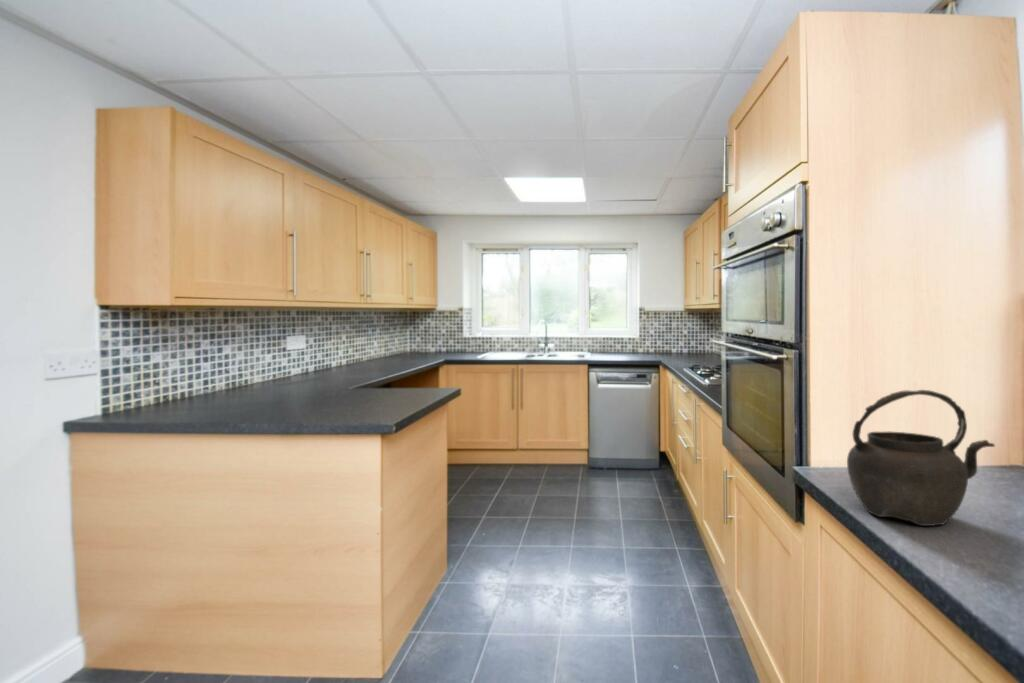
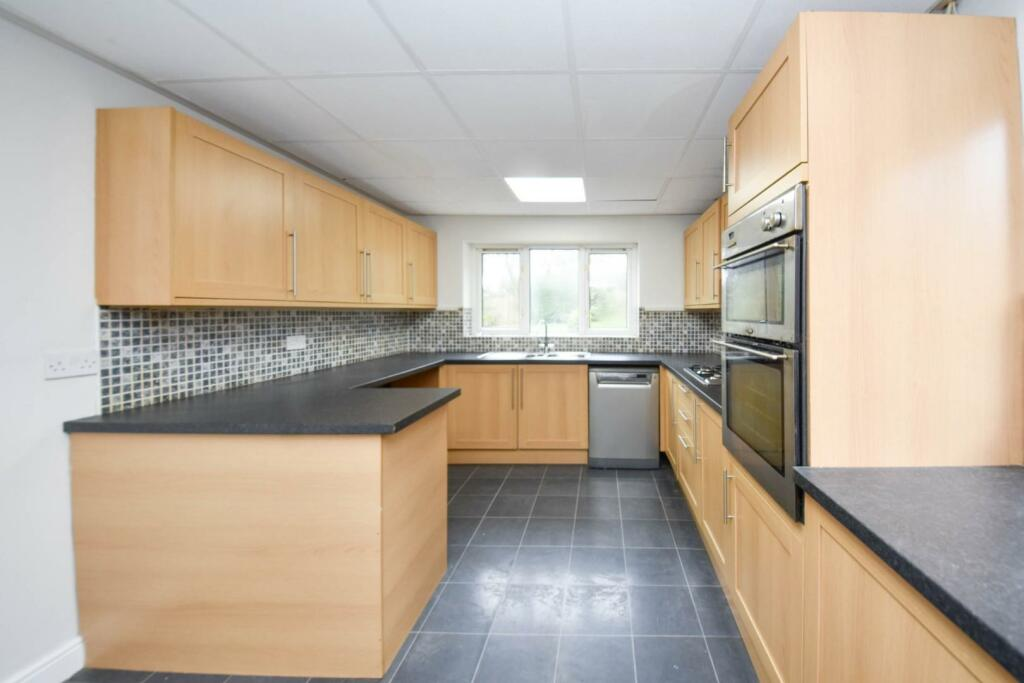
- kettle [846,389,996,527]
